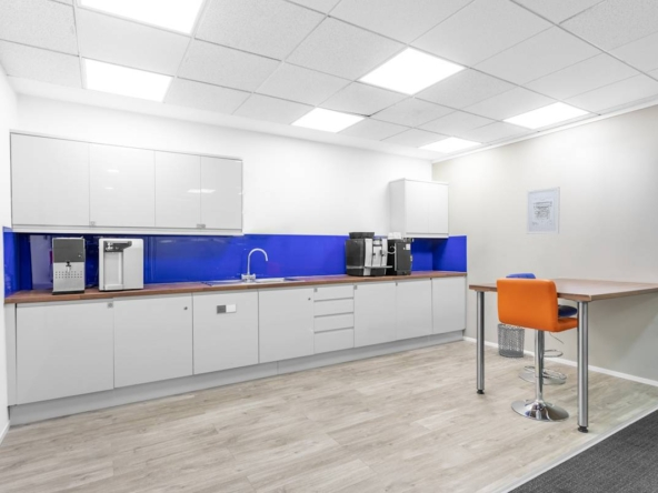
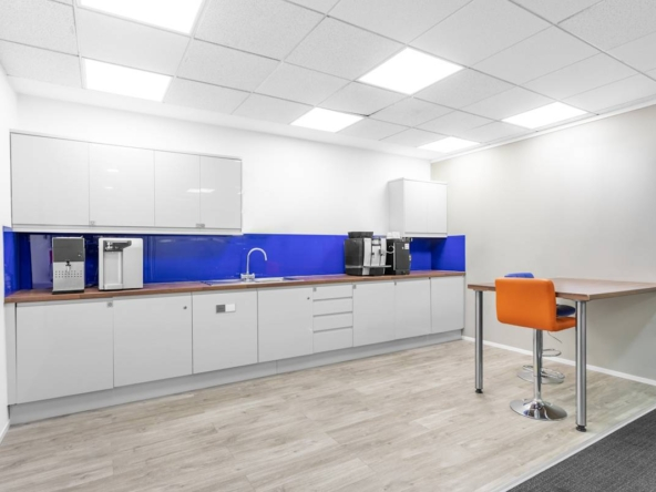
- waste bin [497,322,526,359]
- wall art [526,185,560,235]
